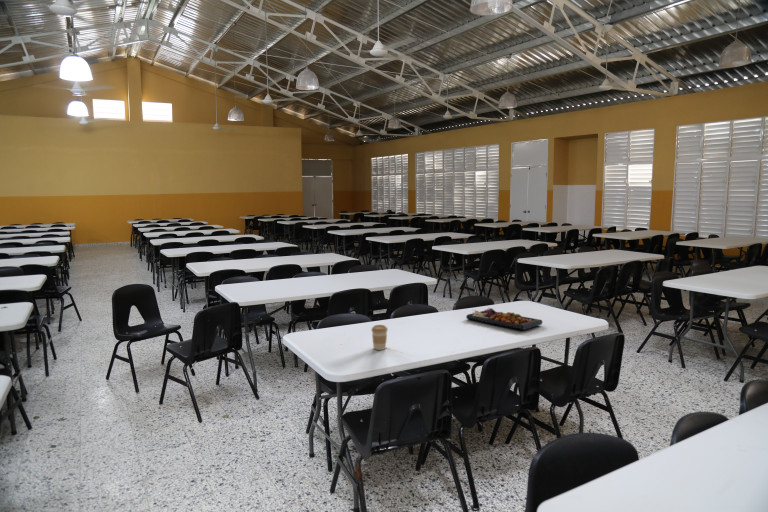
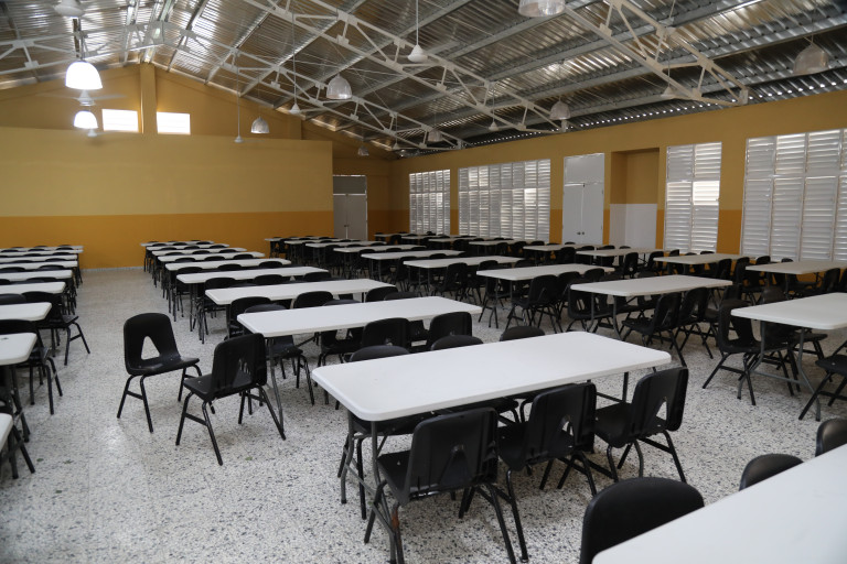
- coffee cup [370,324,389,351]
- food tray [465,306,543,331]
